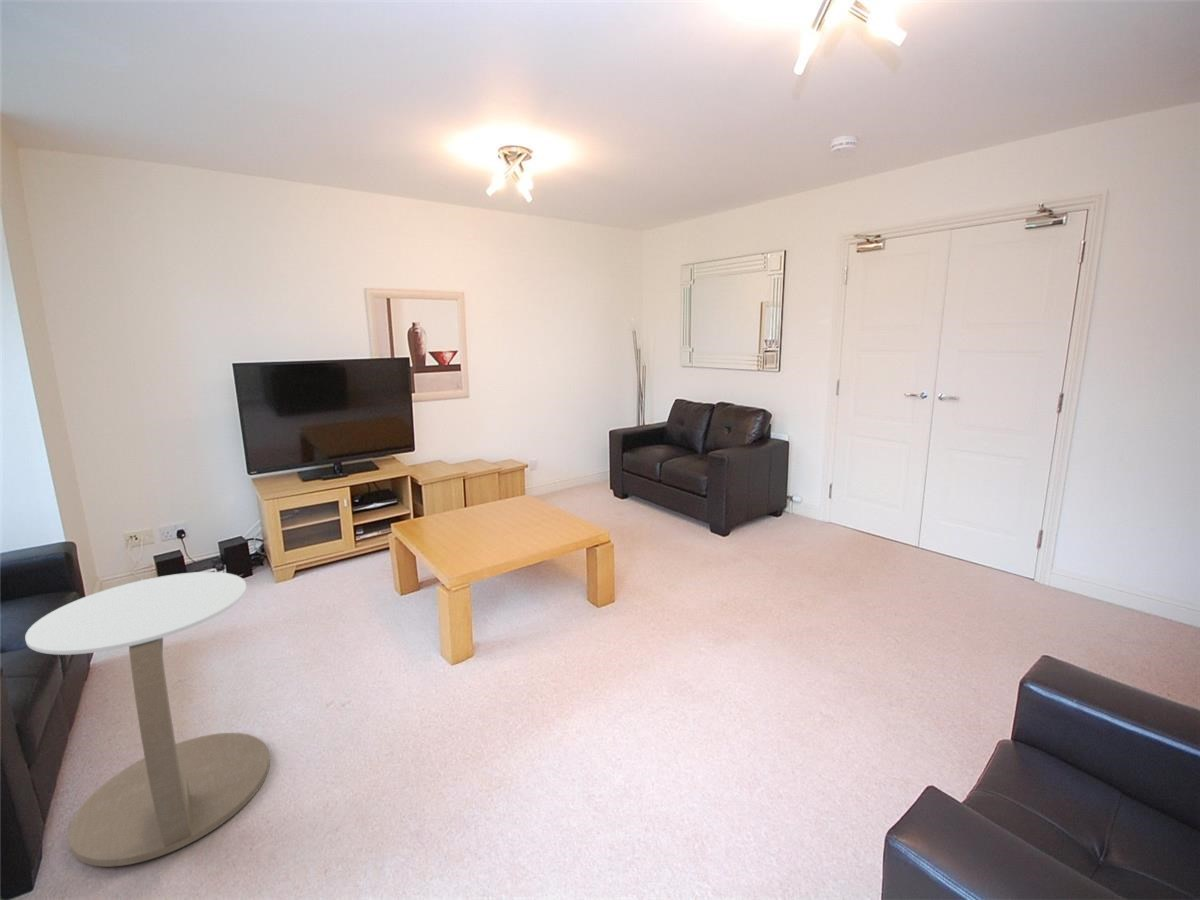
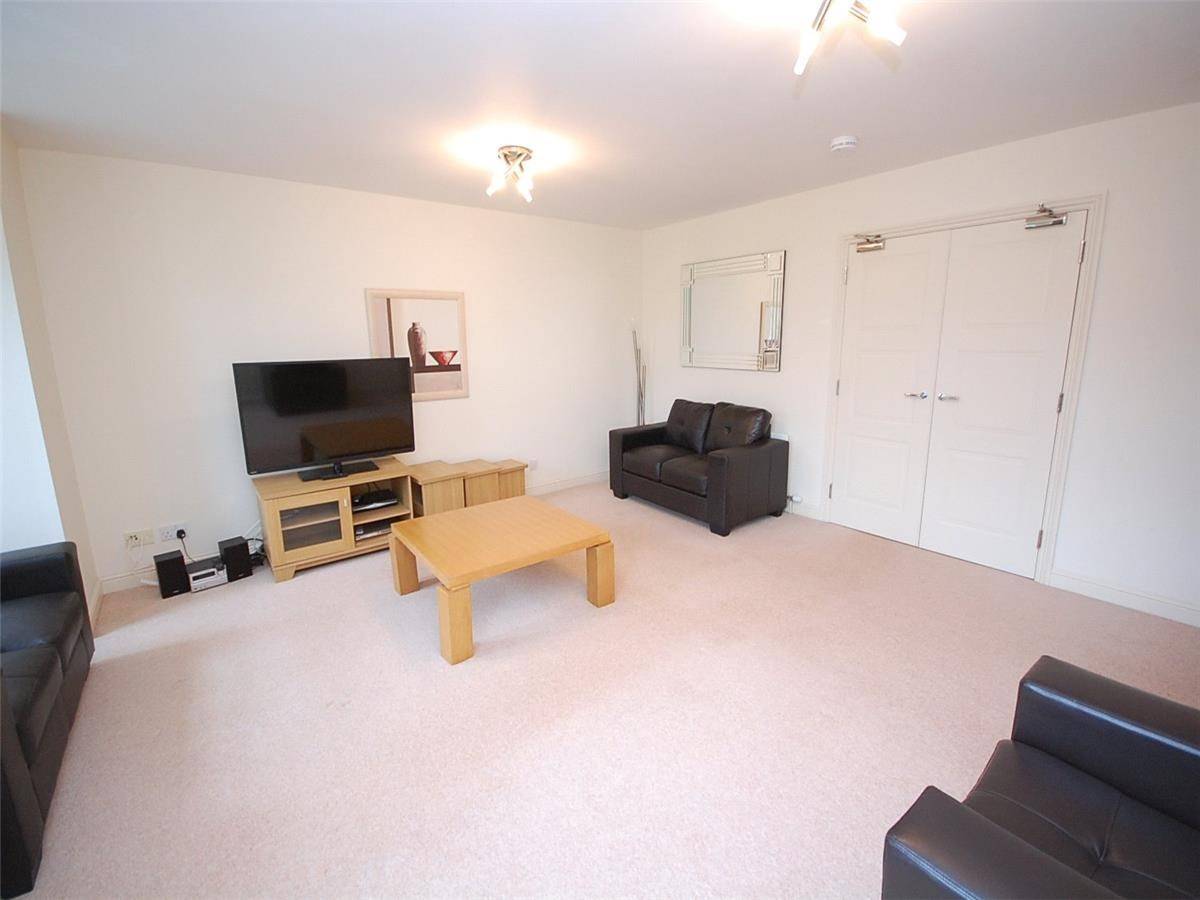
- side table [24,571,271,868]
